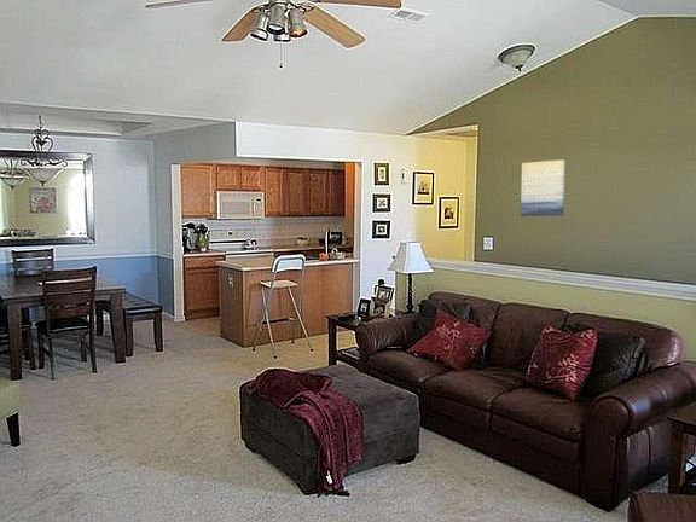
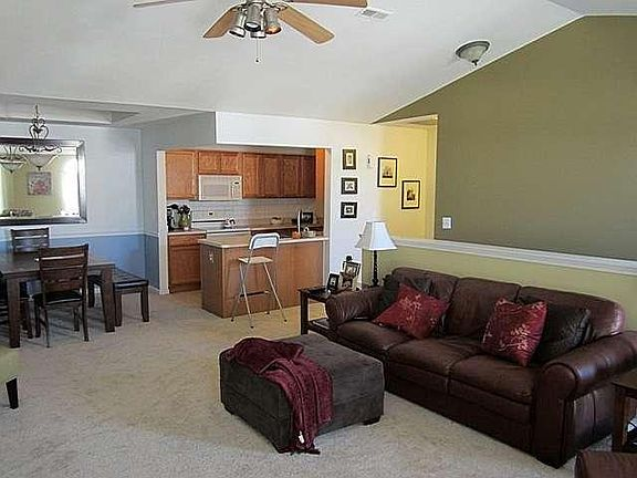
- wall art [520,158,567,218]
